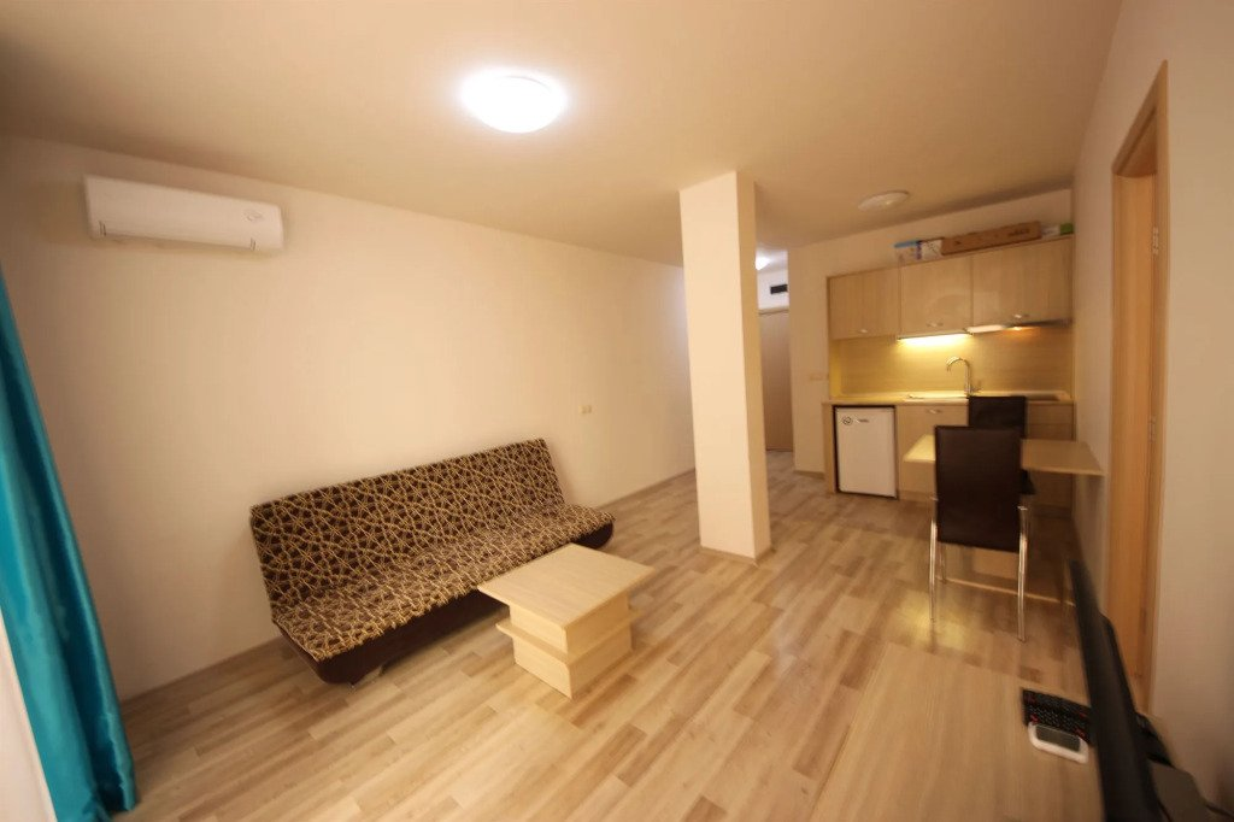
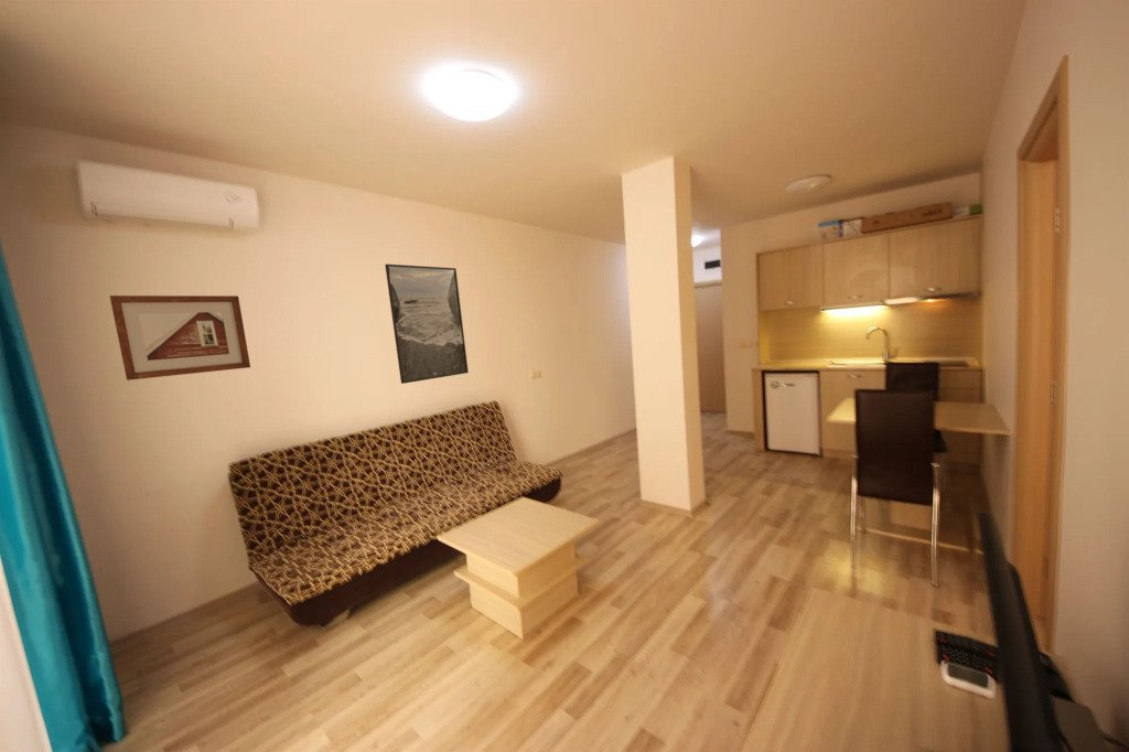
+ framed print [384,264,470,385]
+ picture frame [109,294,251,382]
